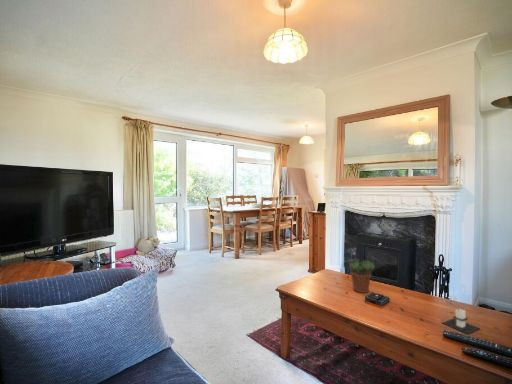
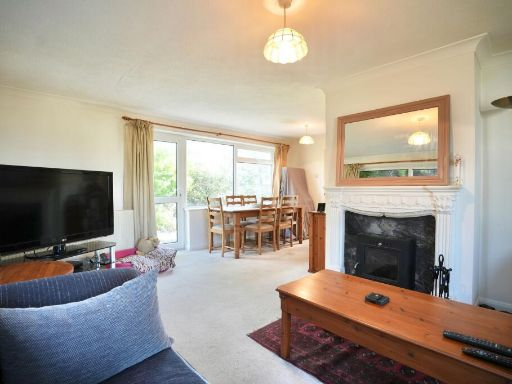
- potted plant [345,258,375,294]
- architectural model [441,308,481,335]
